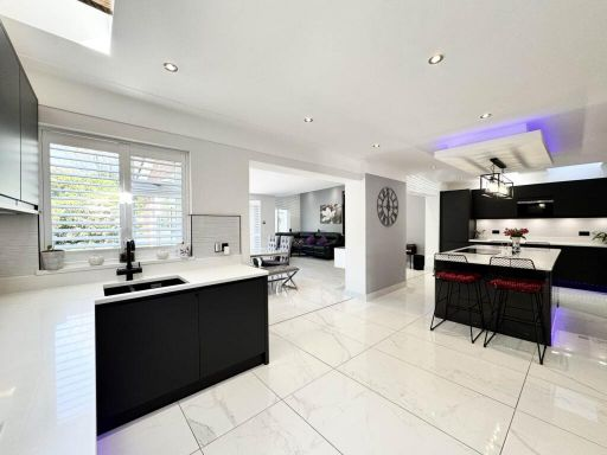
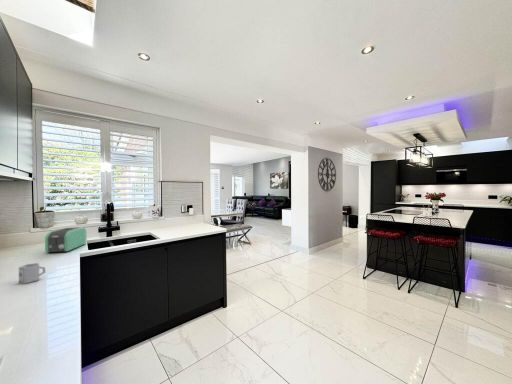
+ toaster [44,226,87,254]
+ cup [18,262,46,284]
